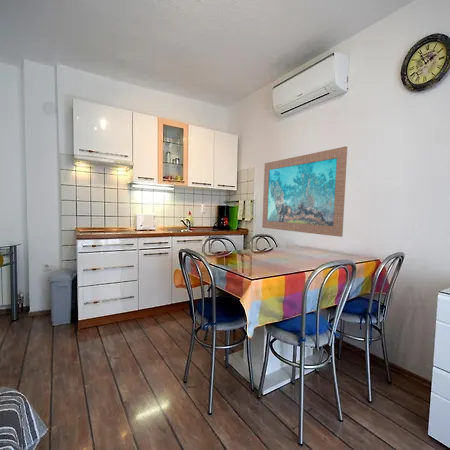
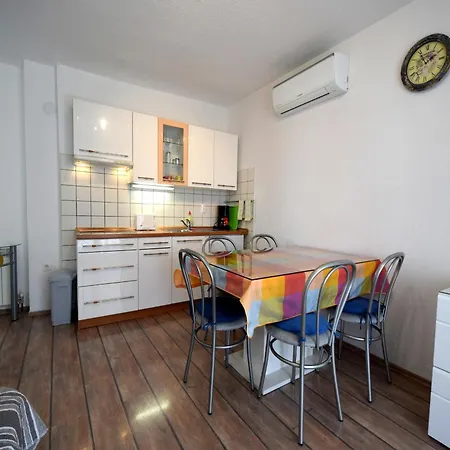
- wall art [261,145,348,238]
